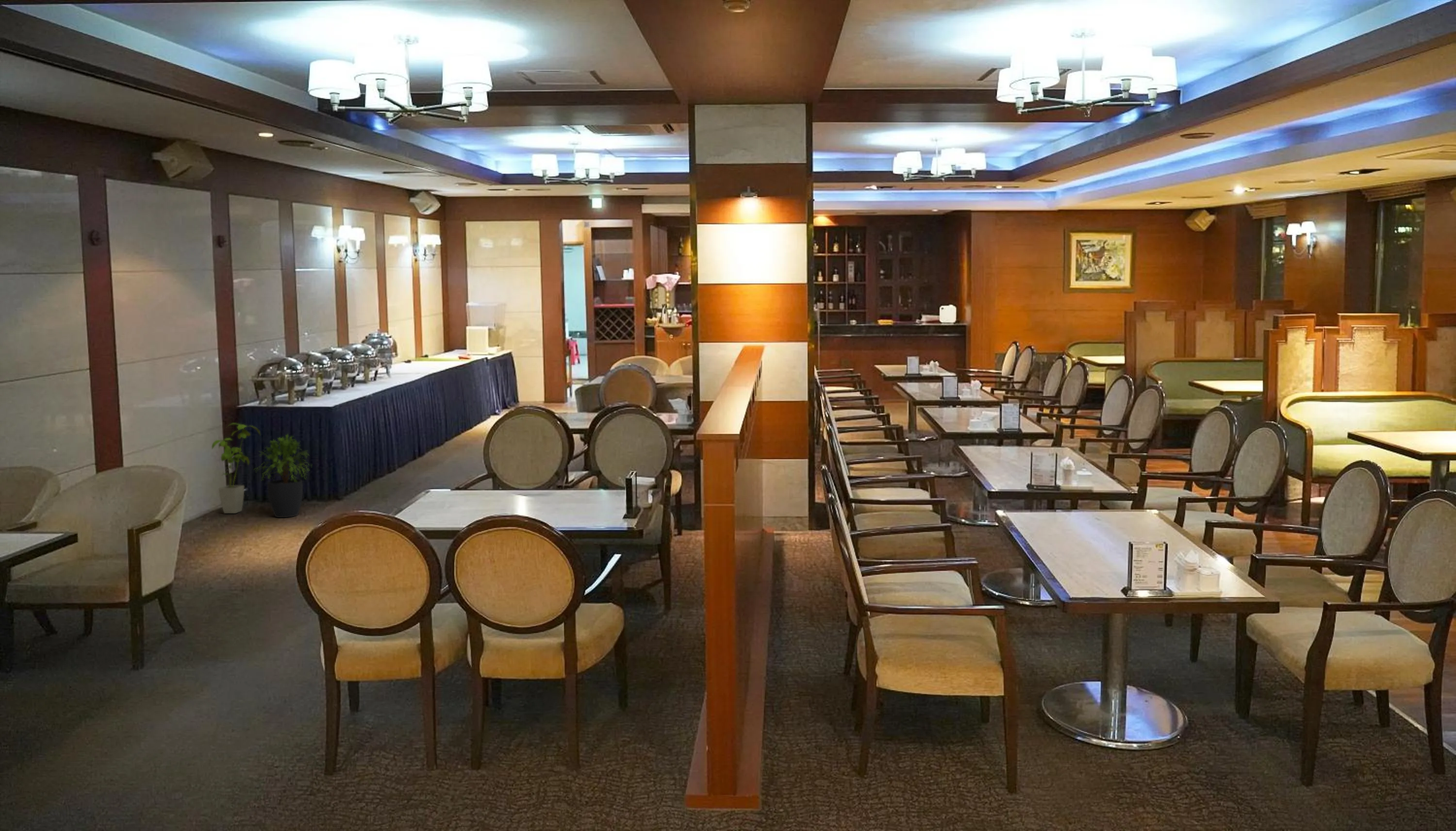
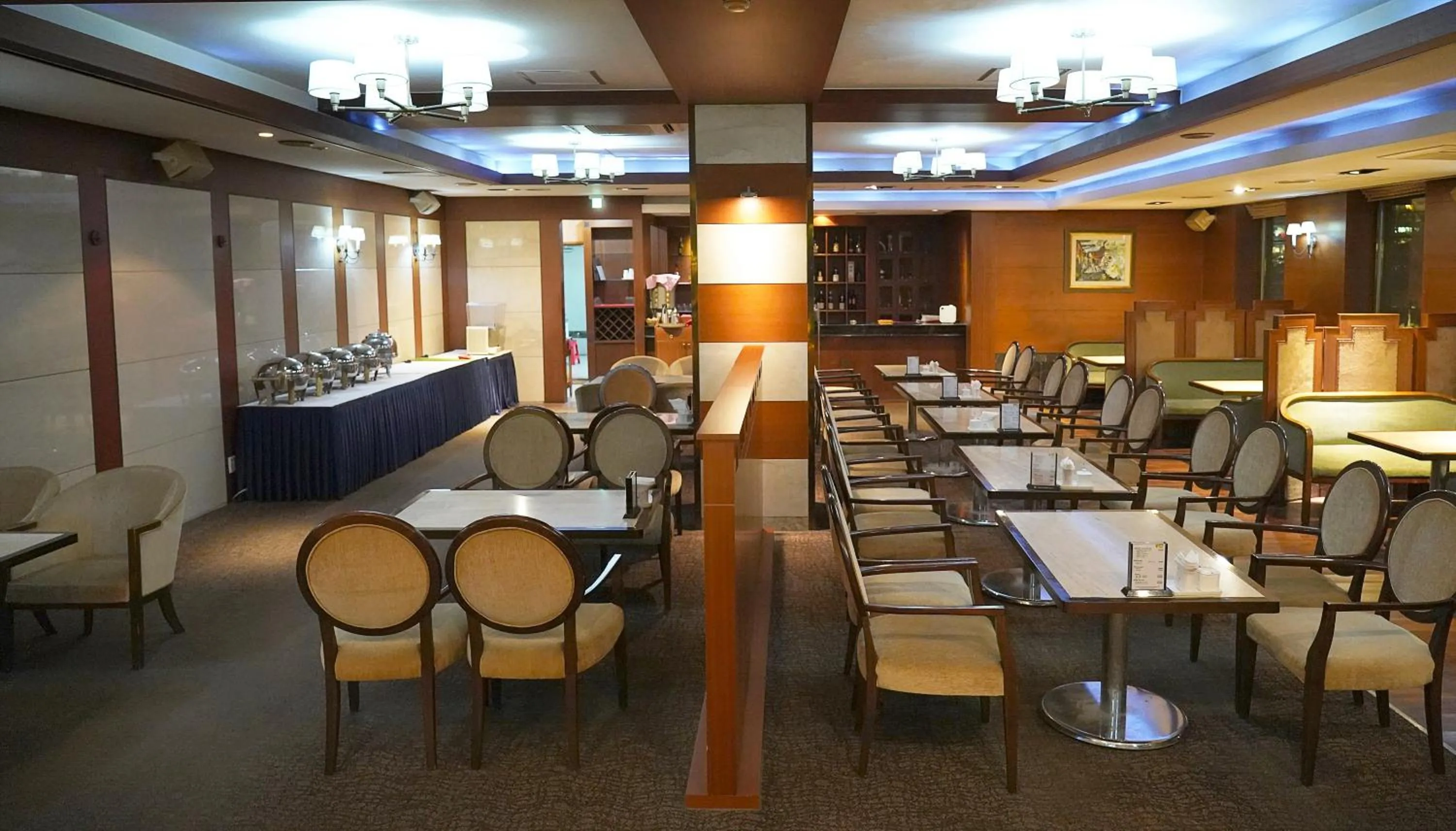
- potted plant [253,433,313,518]
- house plant [211,423,261,514]
